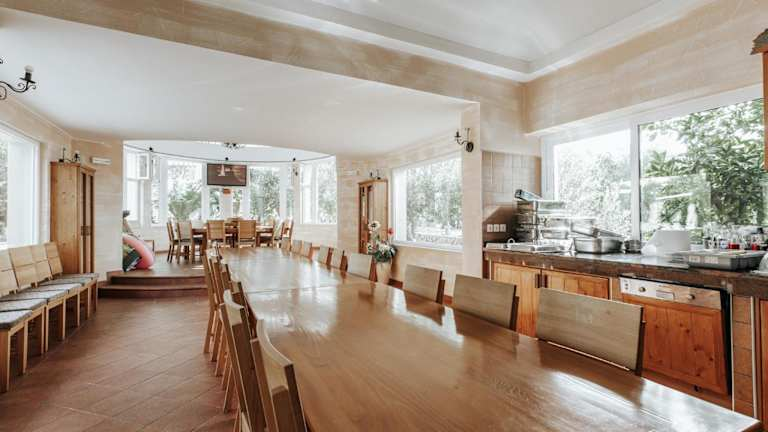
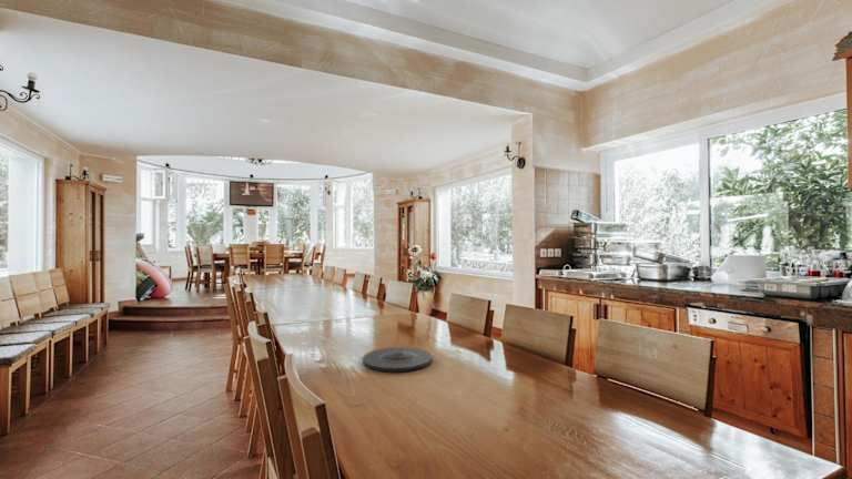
+ plate [362,346,434,374]
